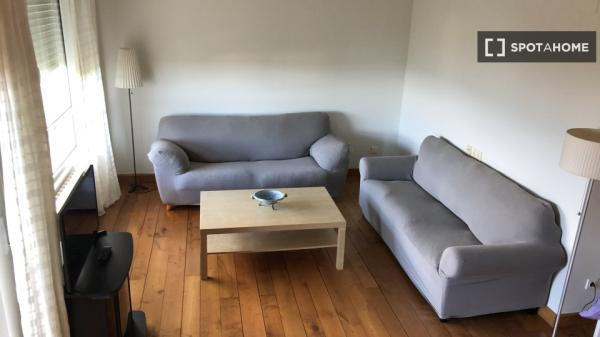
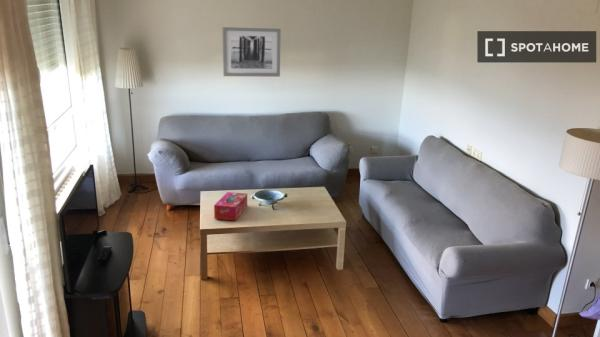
+ wall art [221,26,282,78]
+ tissue box [213,191,248,222]
